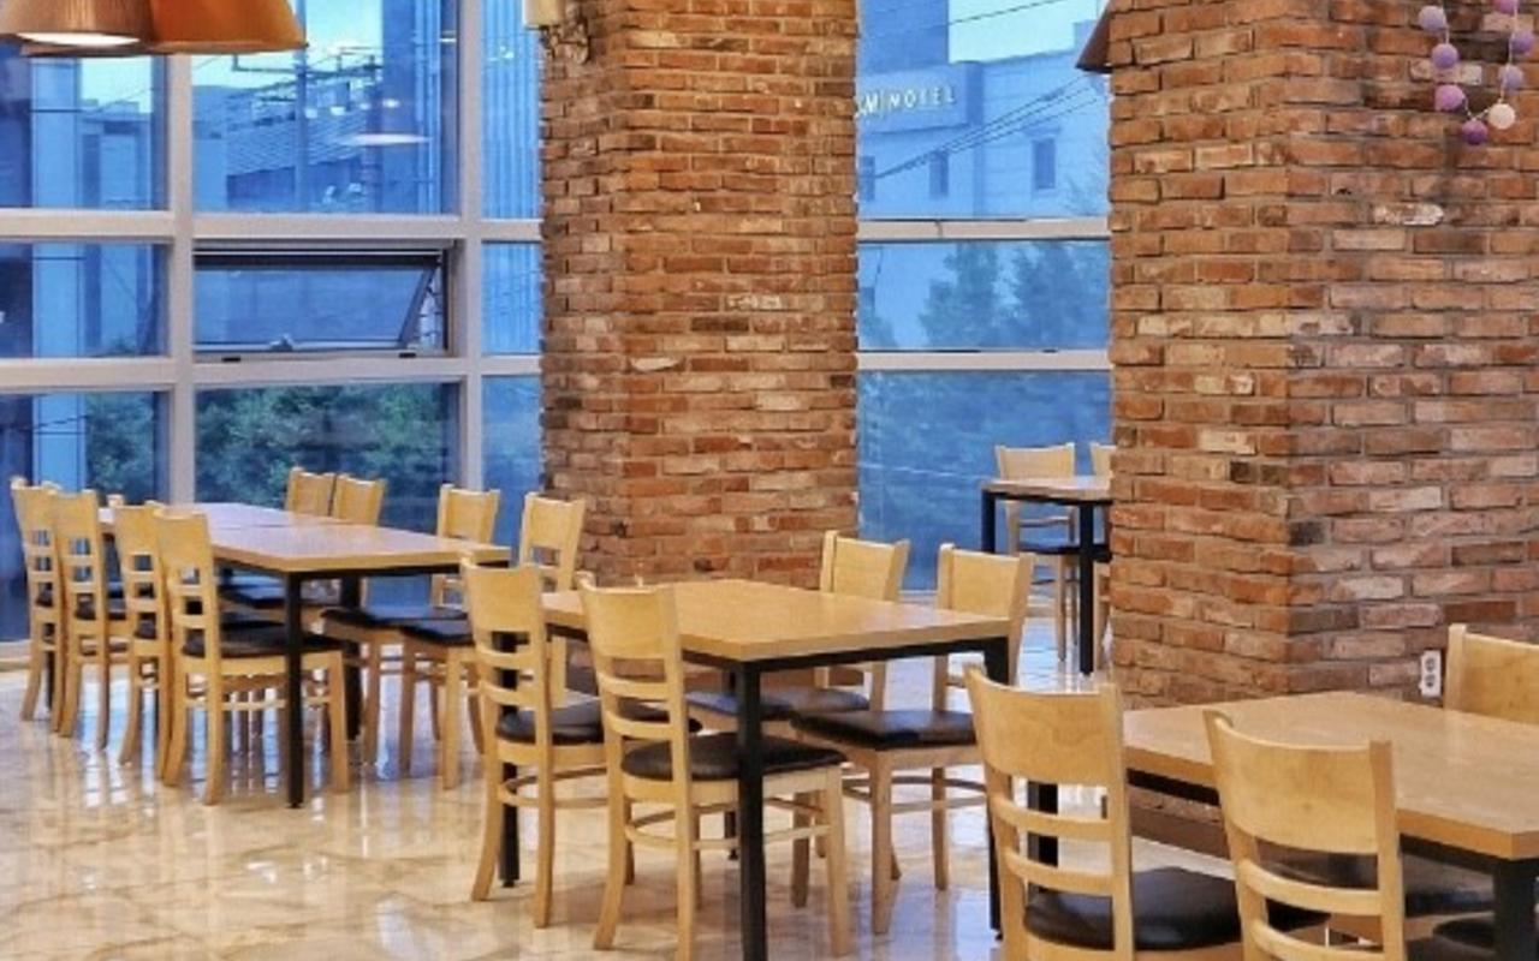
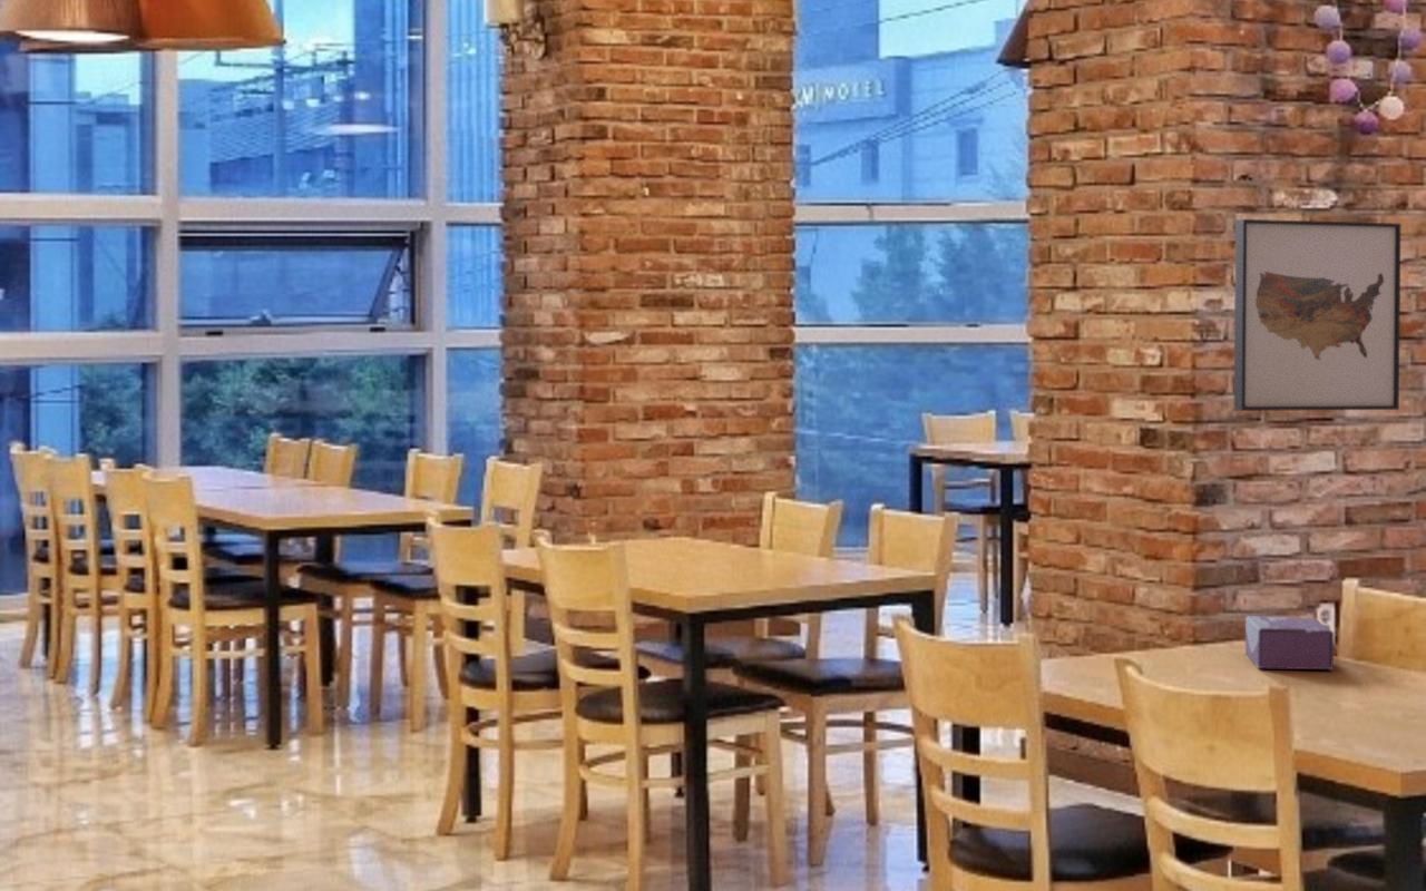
+ tissue box [1244,615,1335,670]
+ wall art [1233,218,1401,412]
